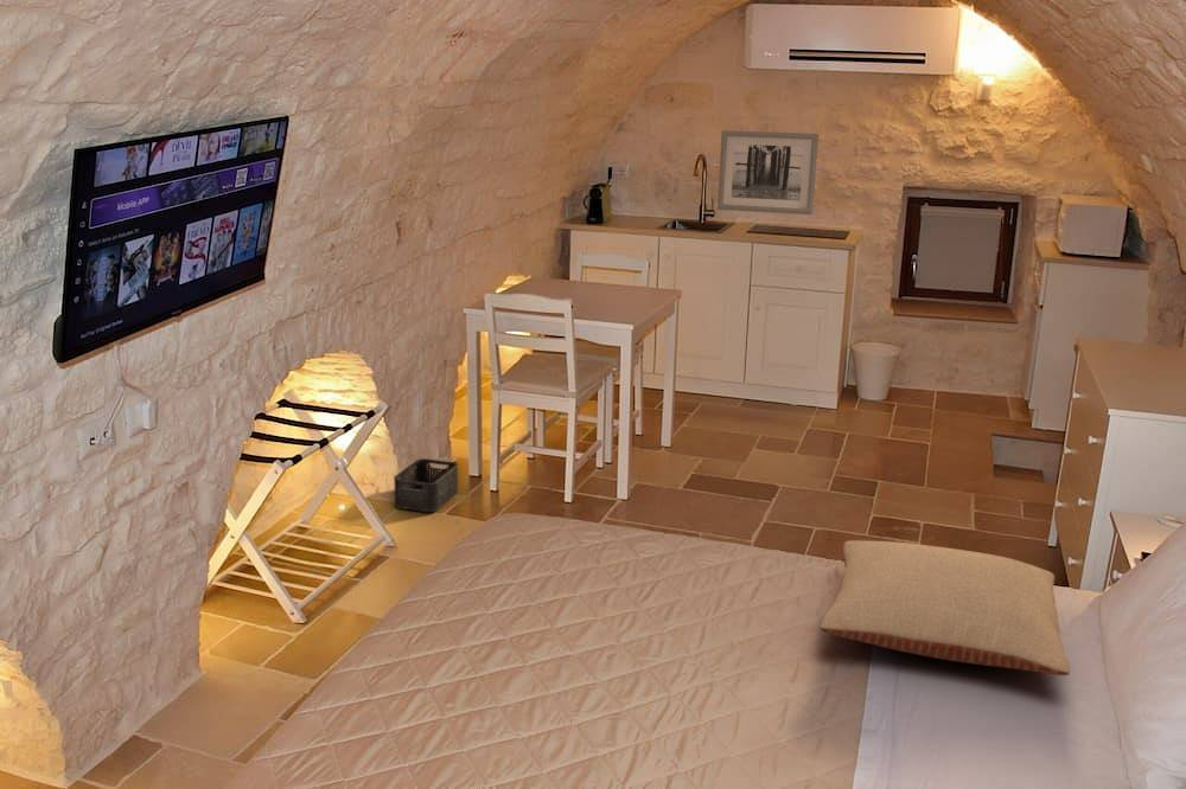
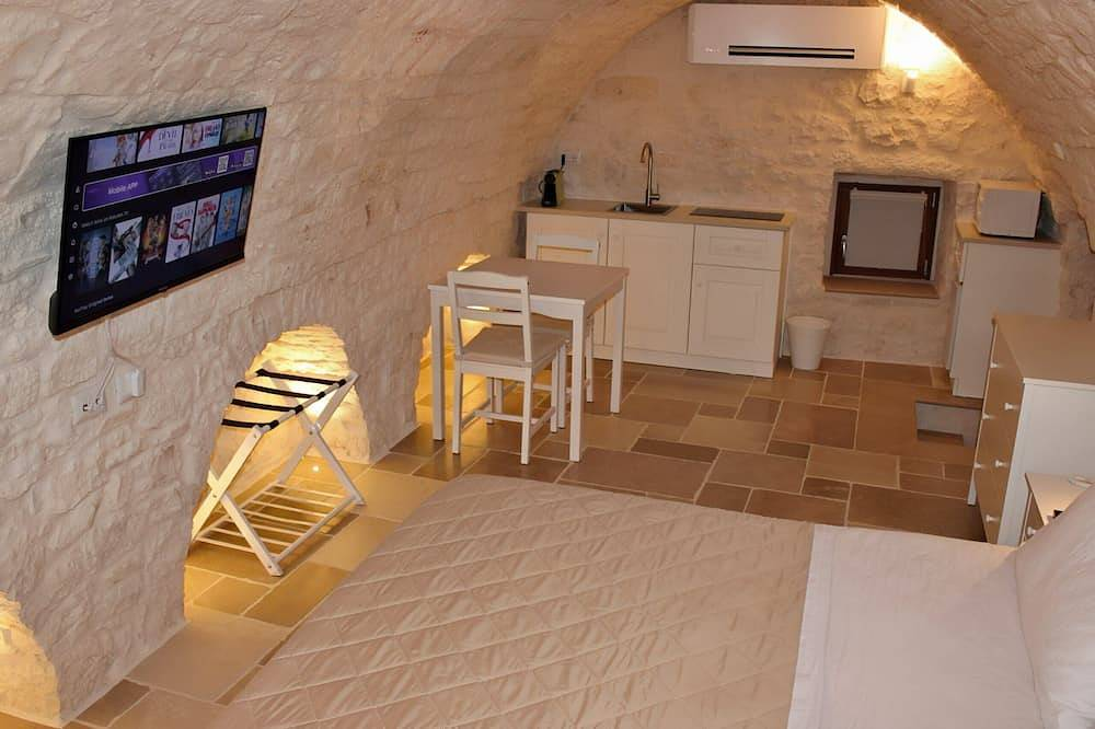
- wall art [716,129,820,216]
- pillow [820,539,1071,676]
- storage bin [393,457,459,513]
